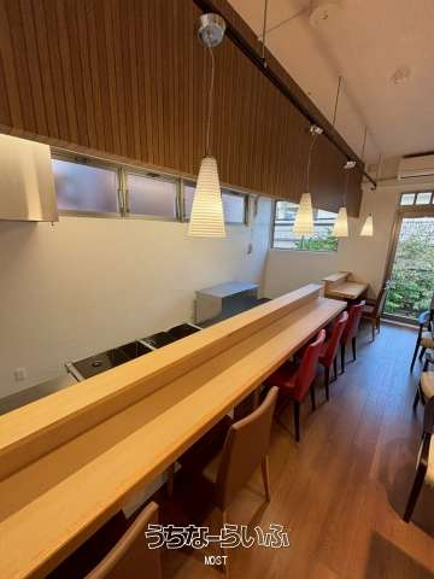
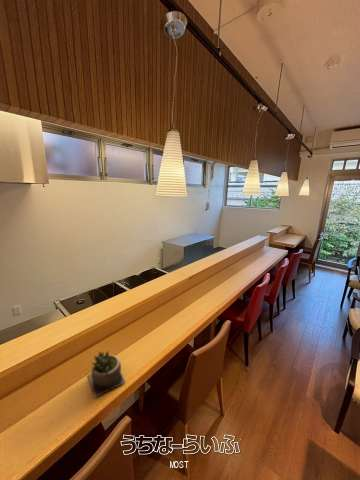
+ succulent plant [87,351,126,399]
